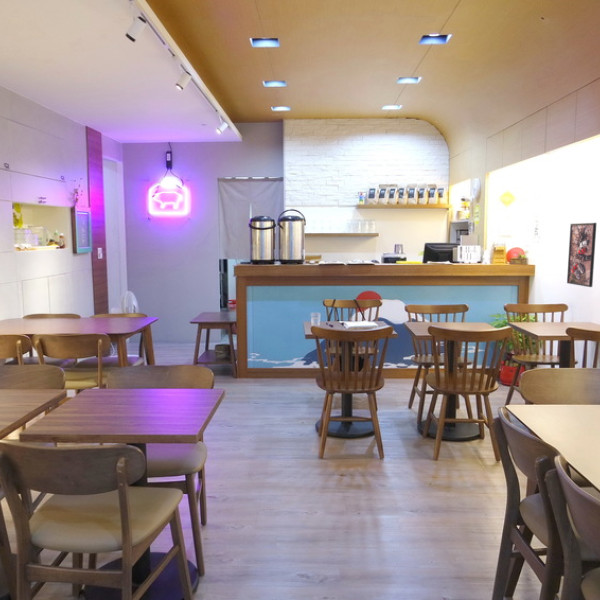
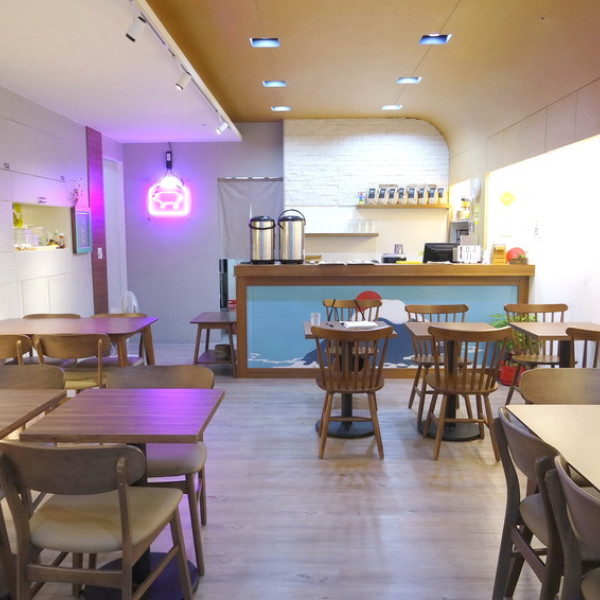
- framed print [566,222,598,288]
